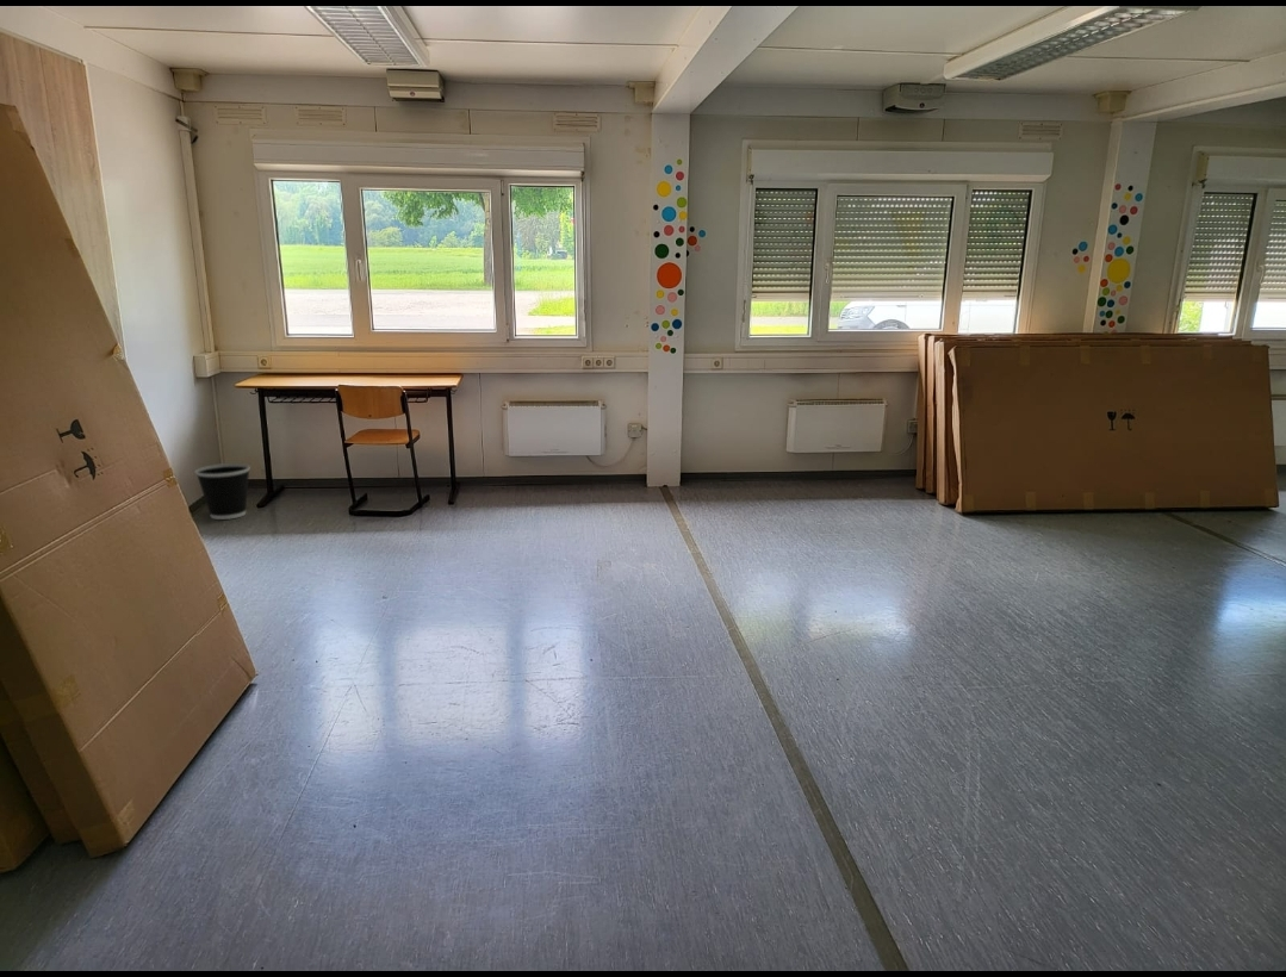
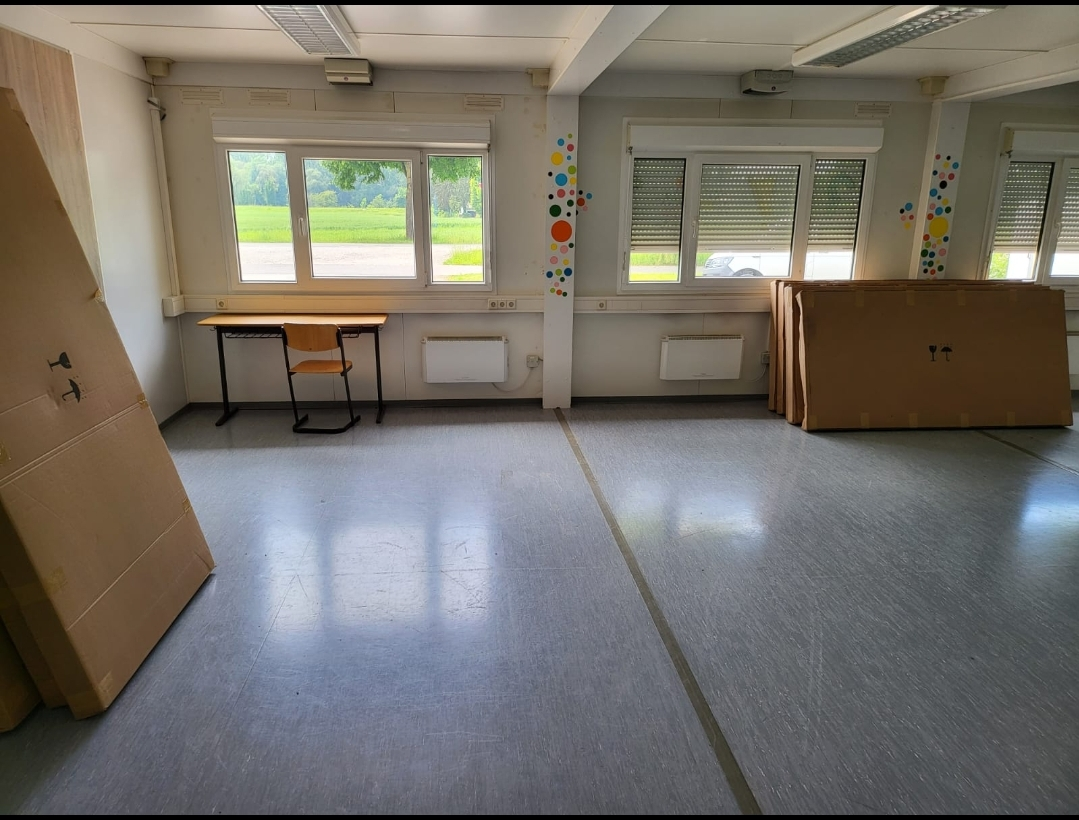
- wastebasket [194,462,251,521]
